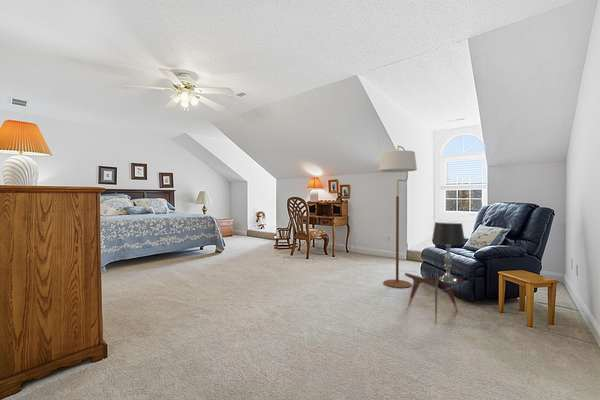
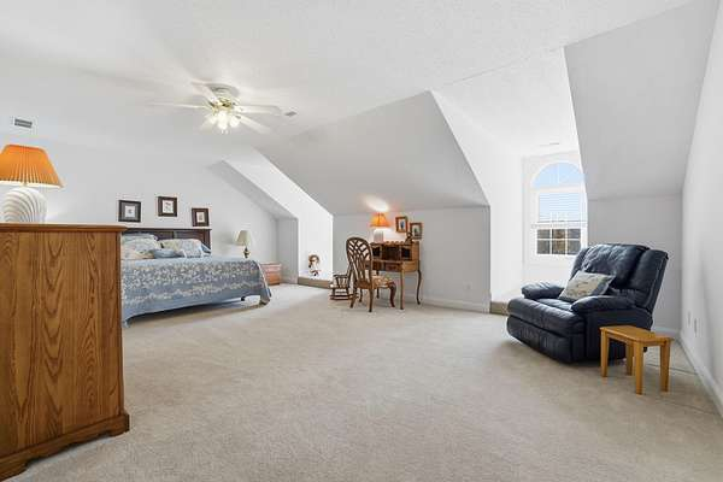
- floor lamp [378,145,418,289]
- side table [399,270,468,324]
- table lamp [431,220,466,285]
